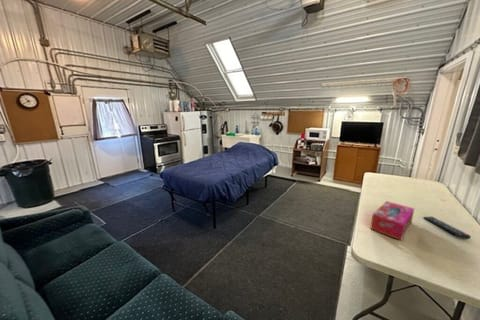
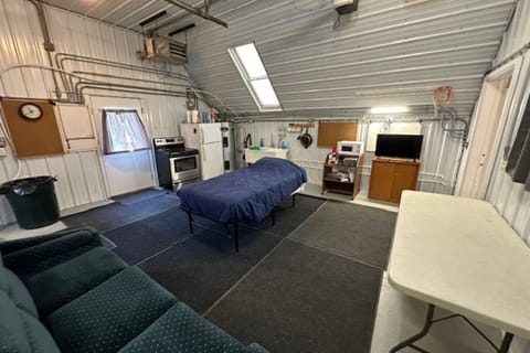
- remote control [422,216,472,240]
- tissue box [369,200,415,241]
